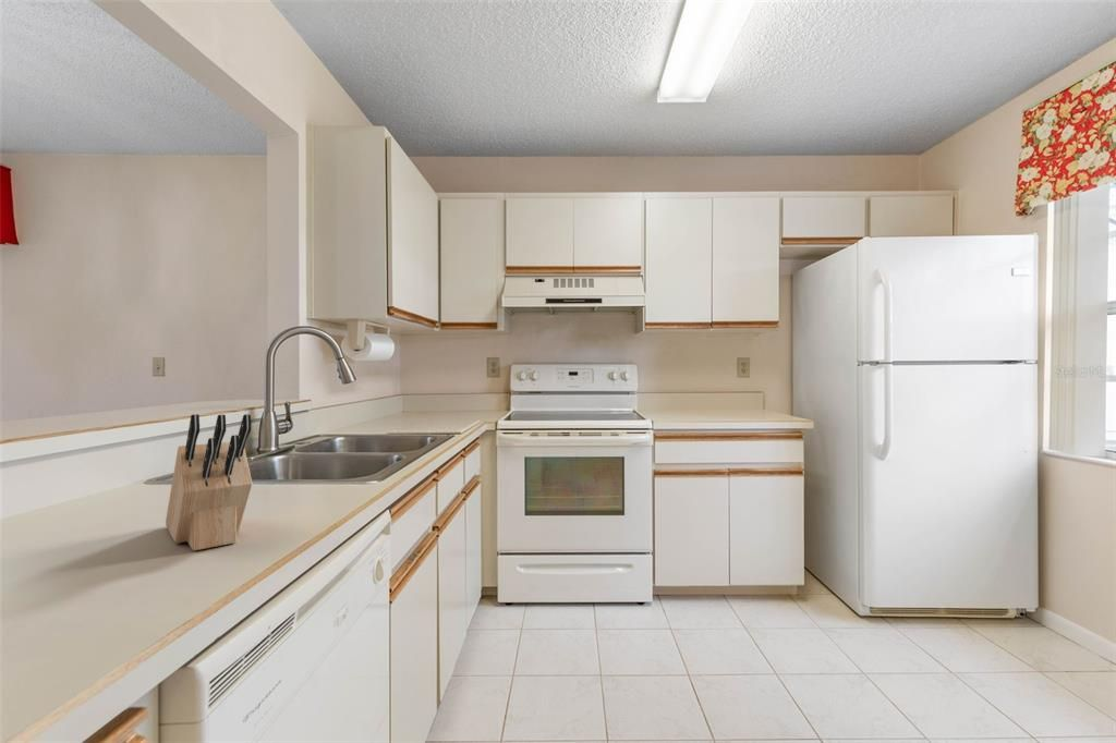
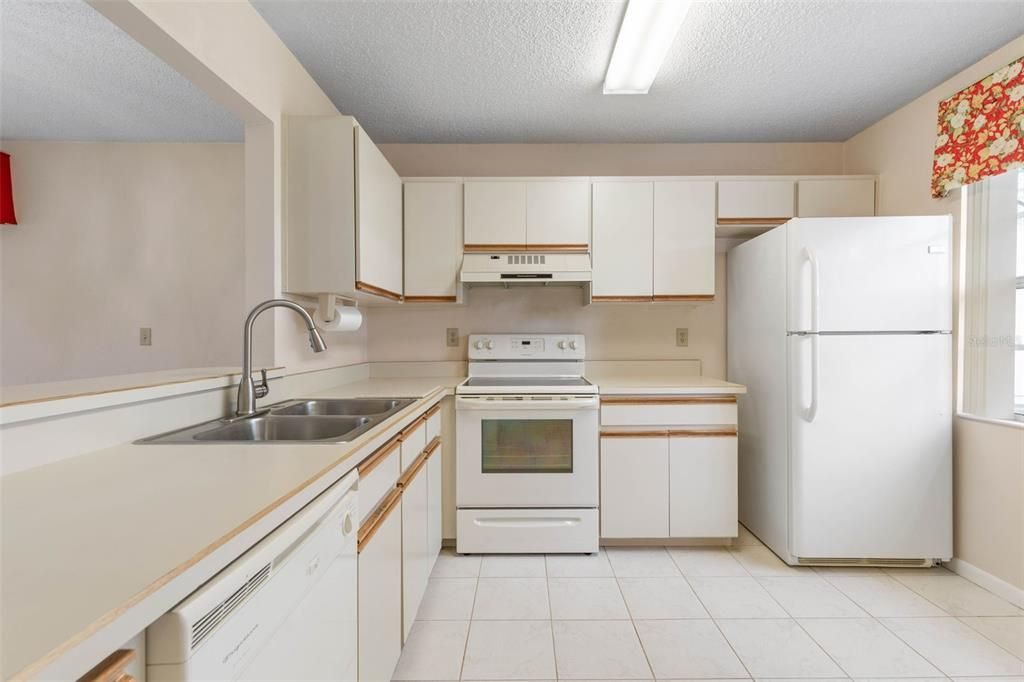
- knife block [165,413,254,551]
